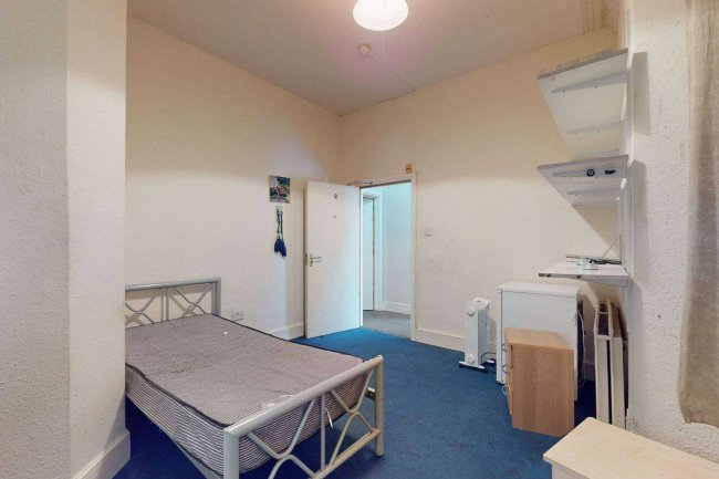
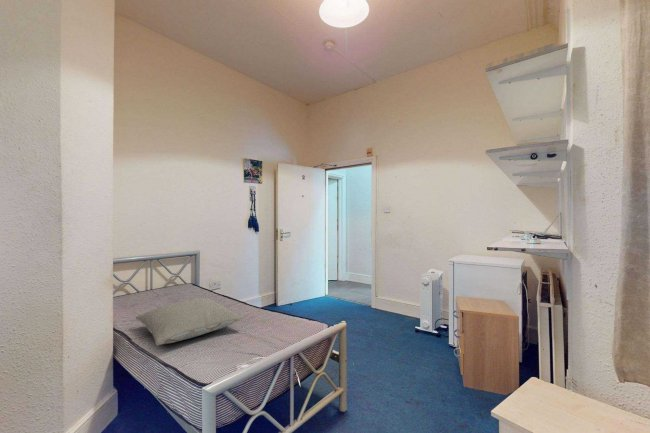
+ pillow [135,297,245,346]
